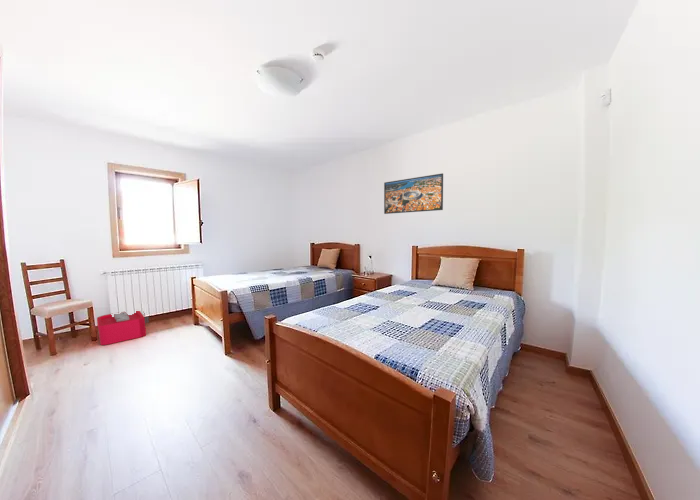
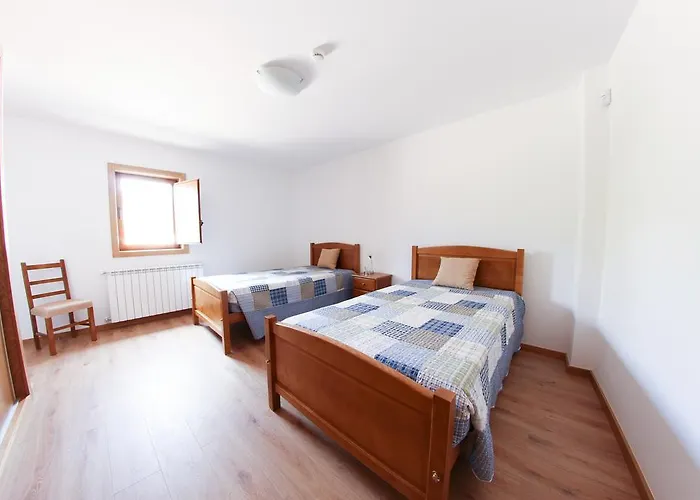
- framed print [383,172,444,215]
- storage bin [96,310,150,346]
